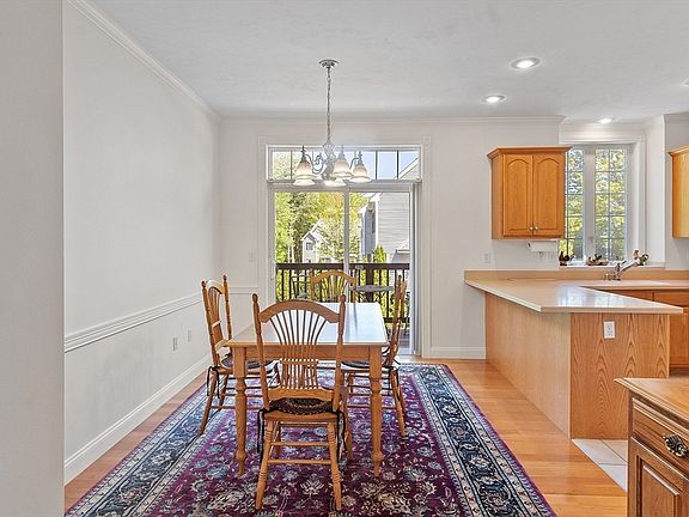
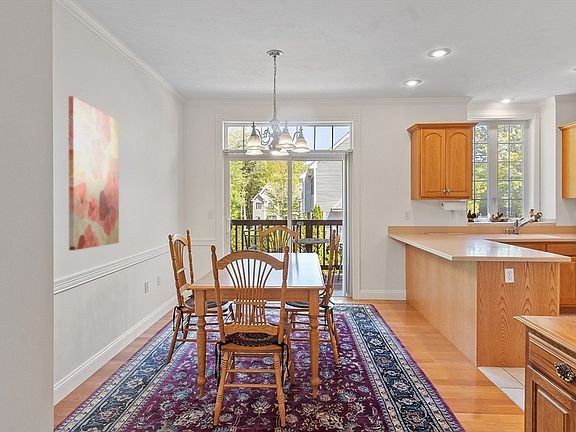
+ wall art [68,95,120,251]
